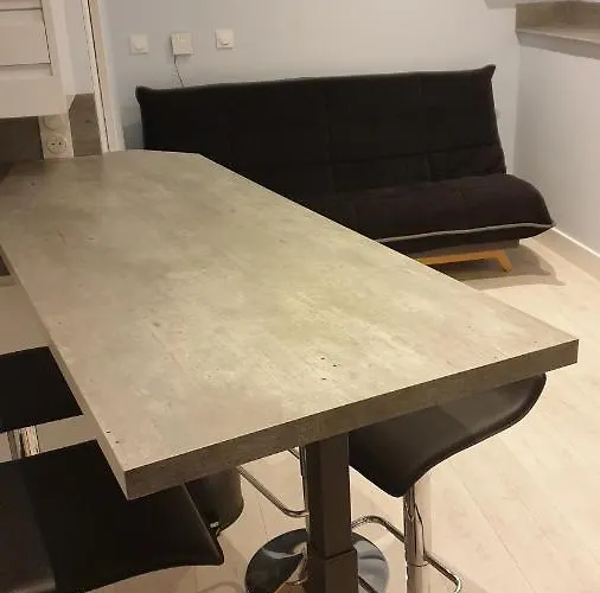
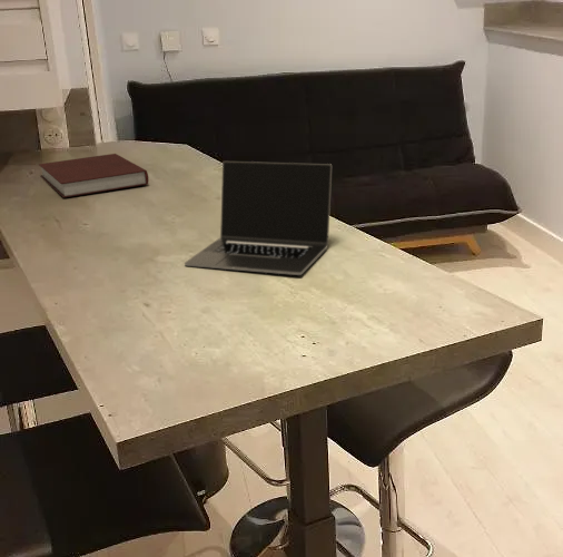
+ notebook [38,153,149,198]
+ laptop [184,160,333,276]
